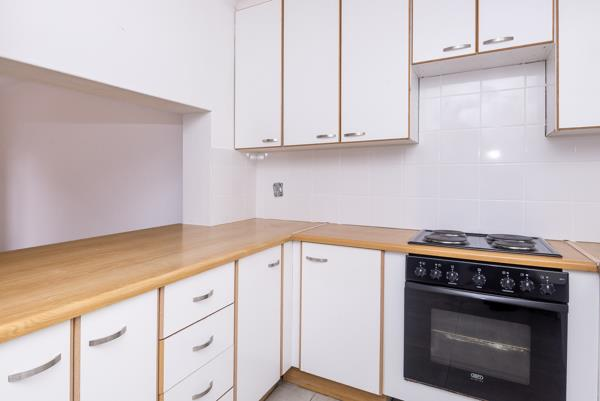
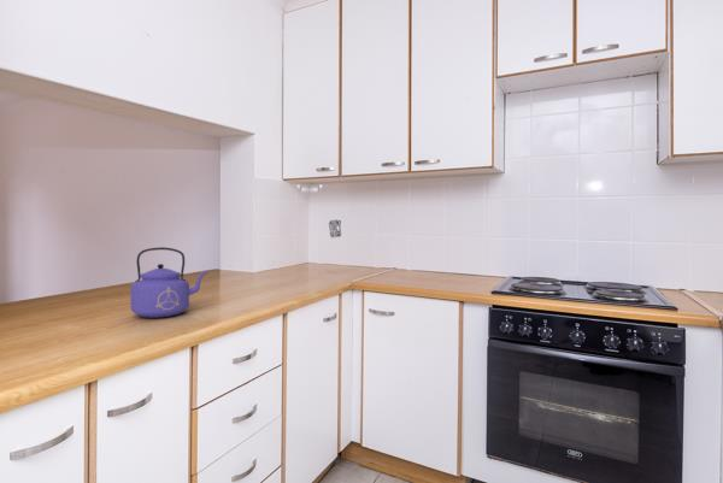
+ kettle [129,246,208,319]
